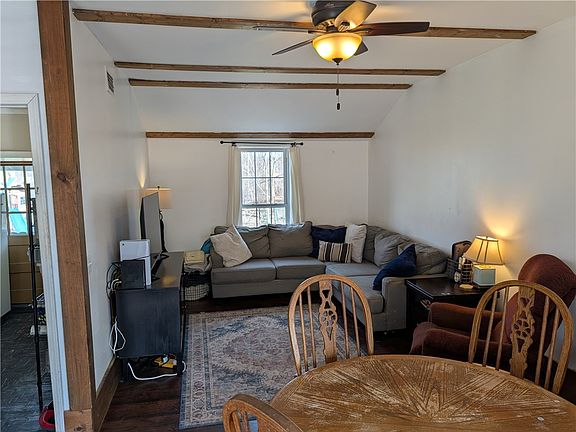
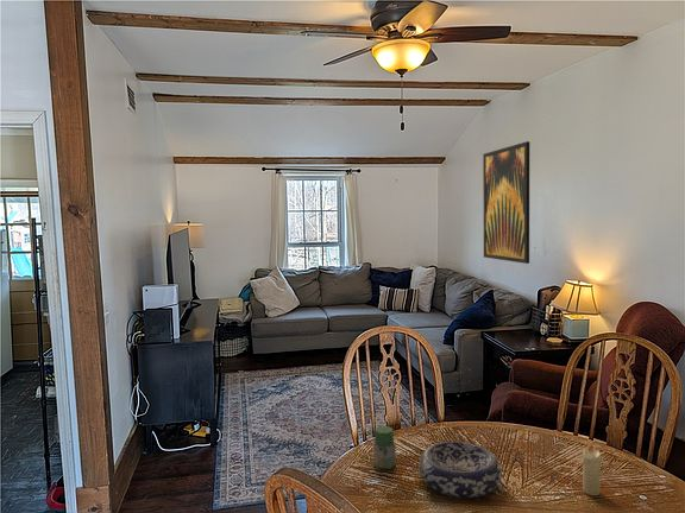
+ wall art [482,140,530,265]
+ candle [582,443,603,496]
+ jar [372,425,397,470]
+ decorative bowl [417,441,503,499]
